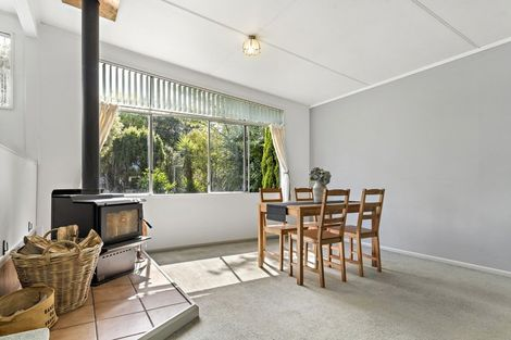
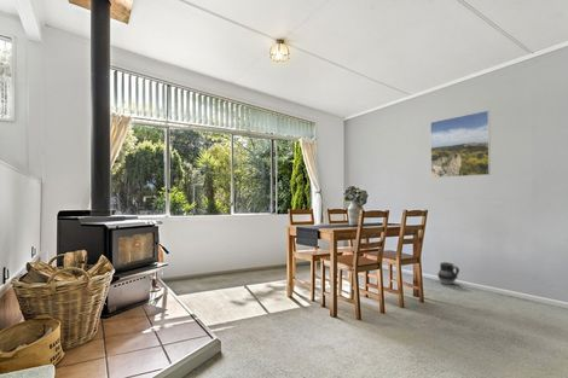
+ ceramic jug [436,261,460,285]
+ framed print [429,110,492,179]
